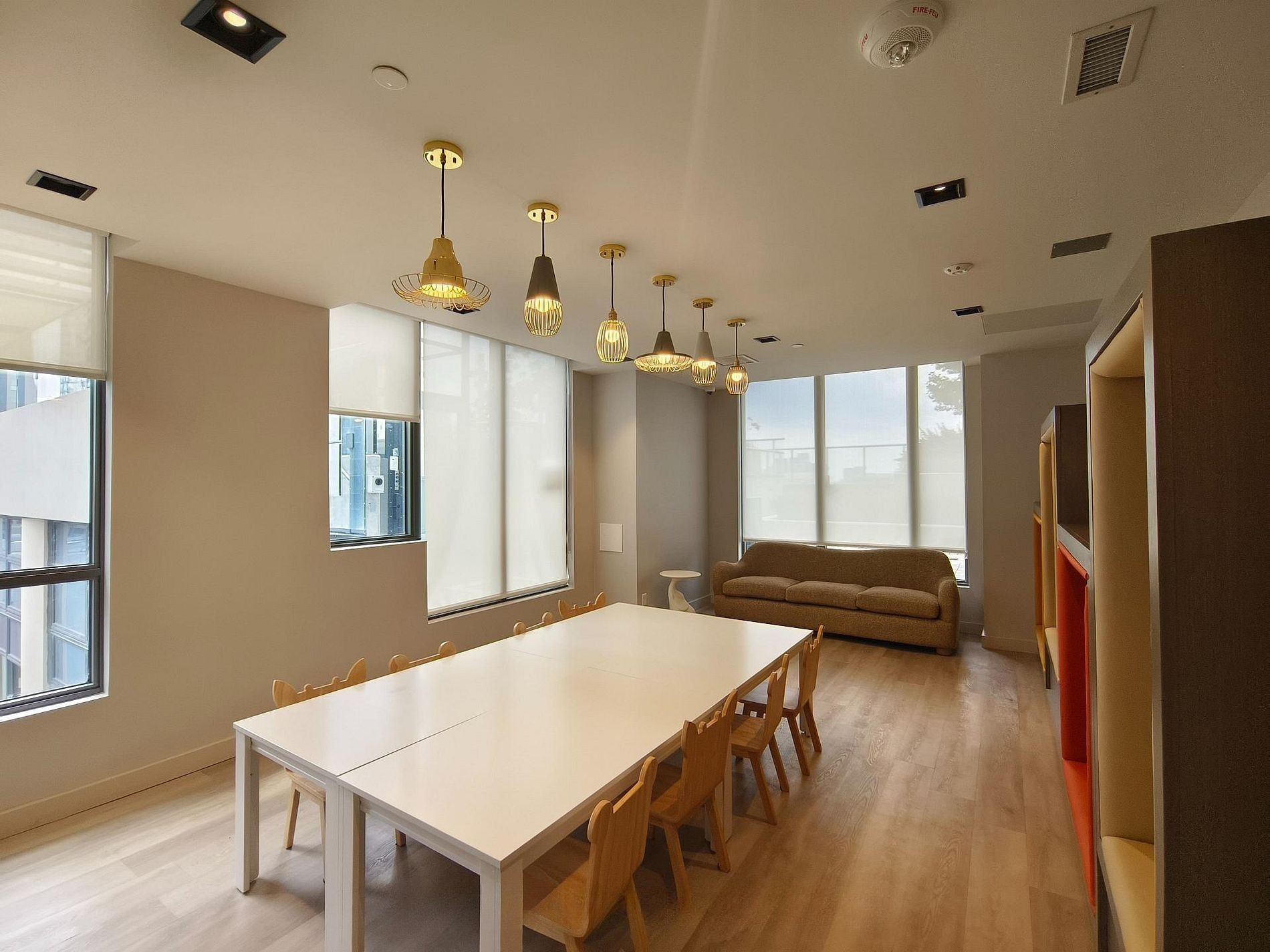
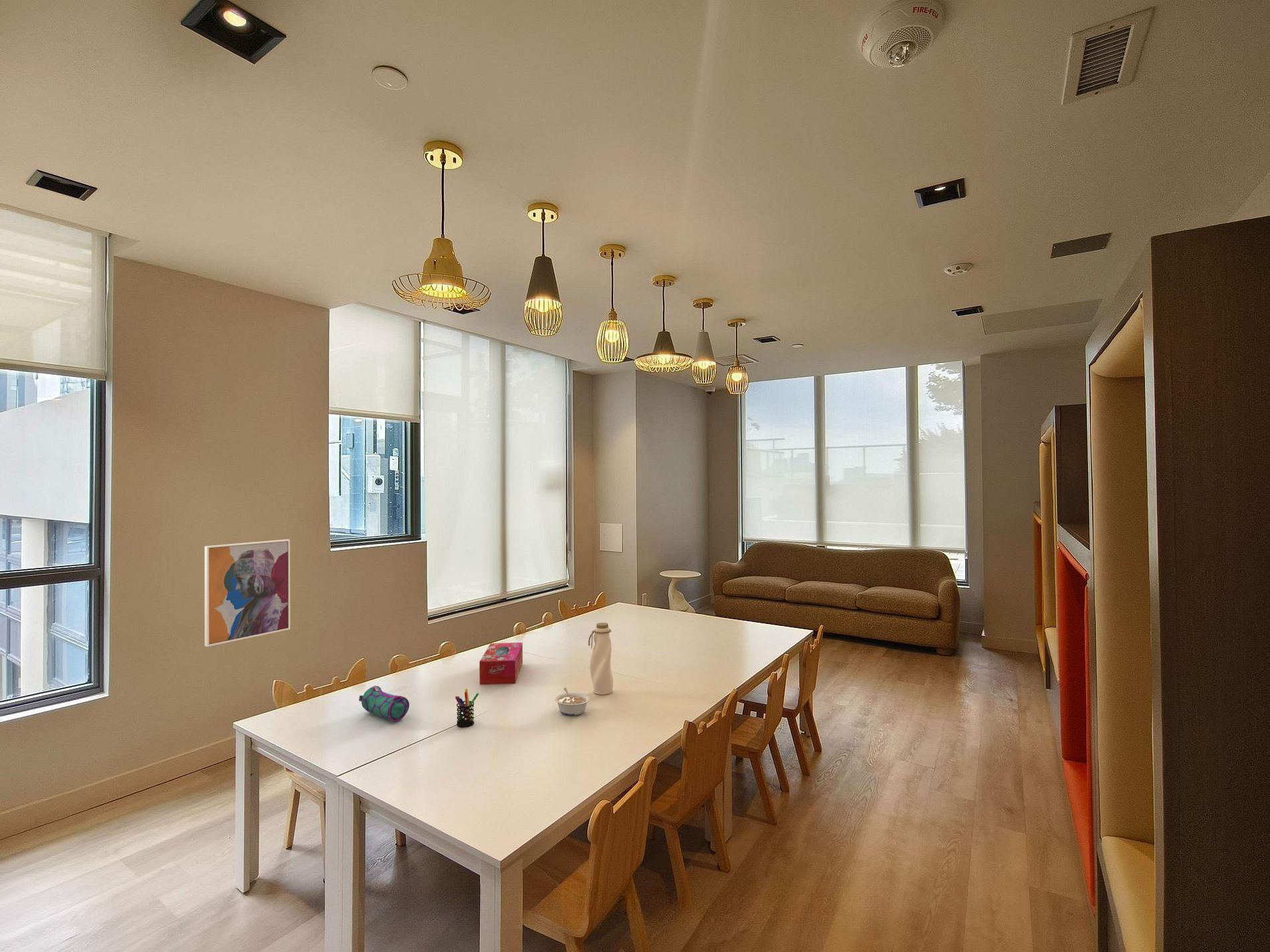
+ pencil case [358,685,410,723]
+ tissue box [479,642,523,685]
+ wall art [204,538,291,647]
+ legume [554,687,590,716]
+ water bottle [588,622,614,695]
+ pen holder [455,688,479,728]
